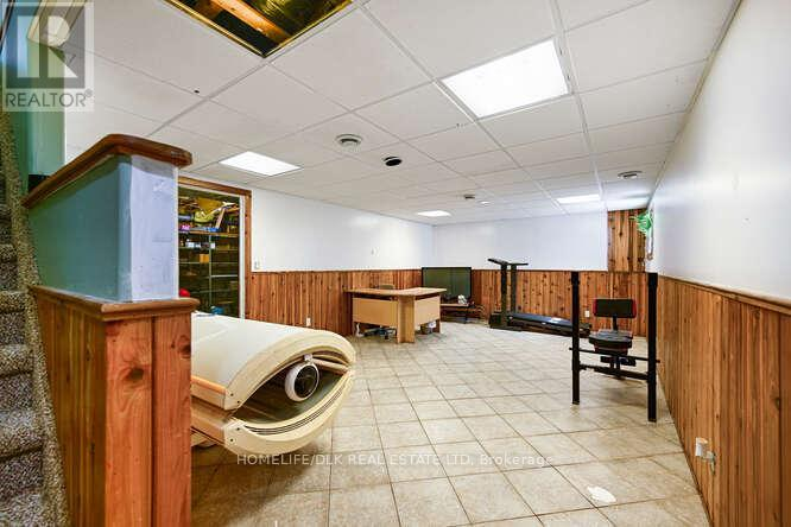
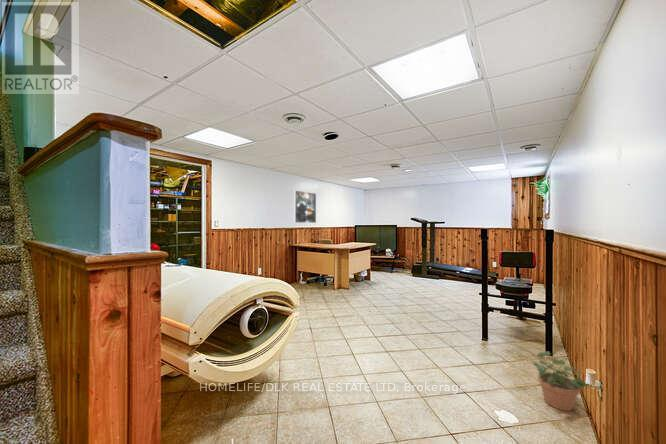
+ potted plant [532,350,590,412]
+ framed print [293,189,317,224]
